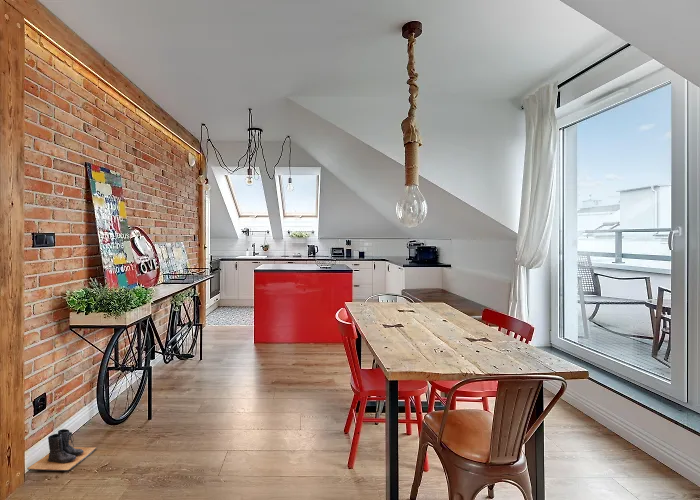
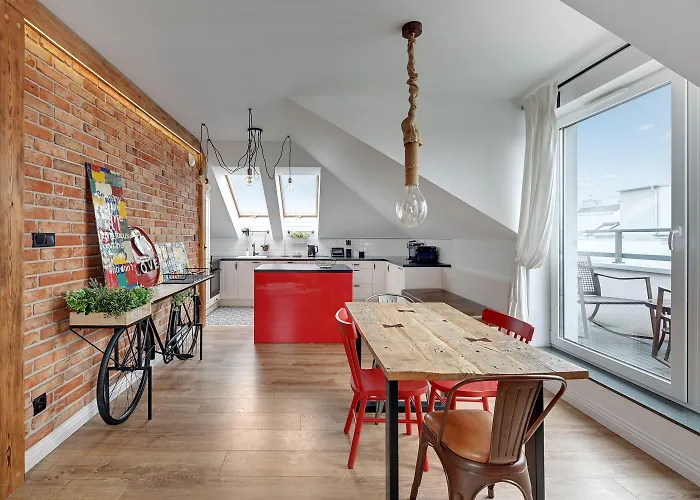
- boots [26,428,98,472]
